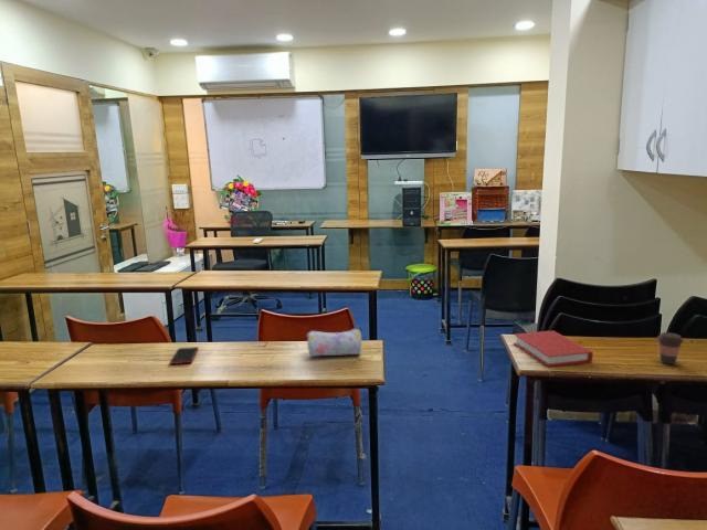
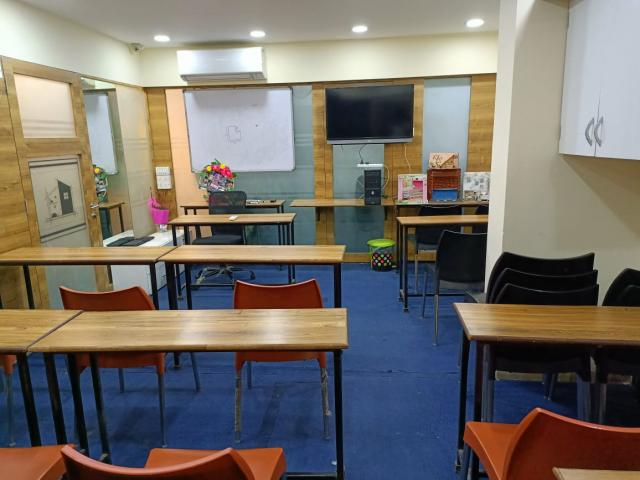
- book [513,329,594,368]
- coffee cup [656,331,685,365]
- cell phone [169,346,199,365]
- pencil case [306,328,362,358]
